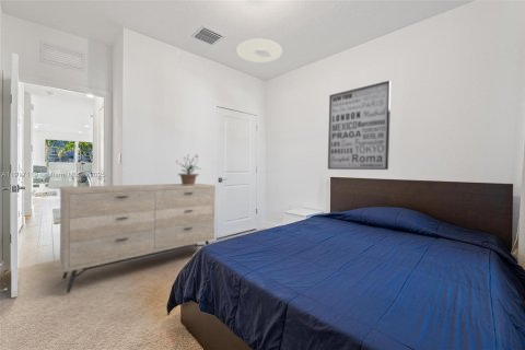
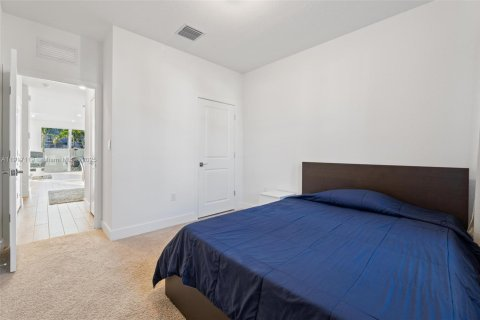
- ceiling light [236,38,283,63]
- dresser [59,183,217,294]
- wall art [327,80,392,171]
- potted plant [175,153,201,185]
